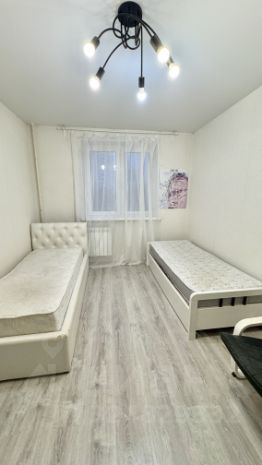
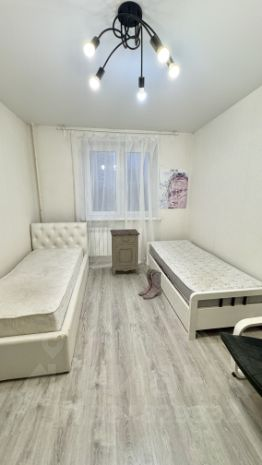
+ nightstand [109,228,141,277]
+ boots [138,267,162,300]
